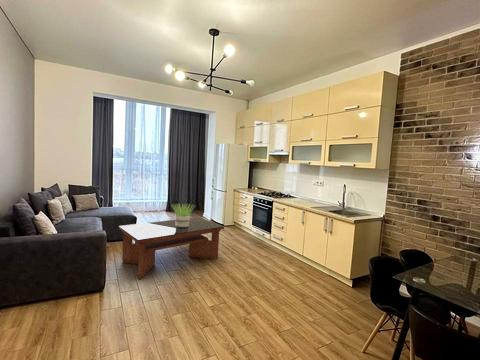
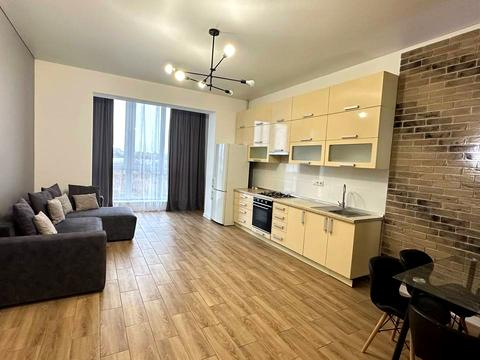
- coffee table [118,216,225,280]
- potted plant [172,202,196,227]
